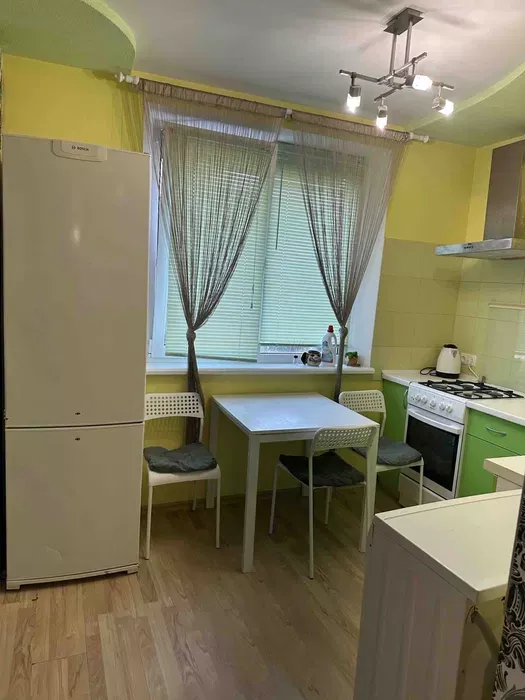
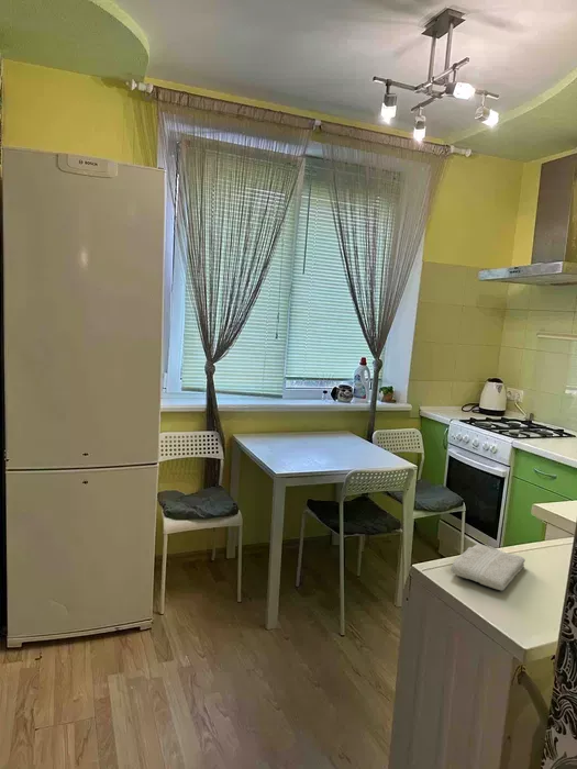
+ washcloth [450,543,526,591]
